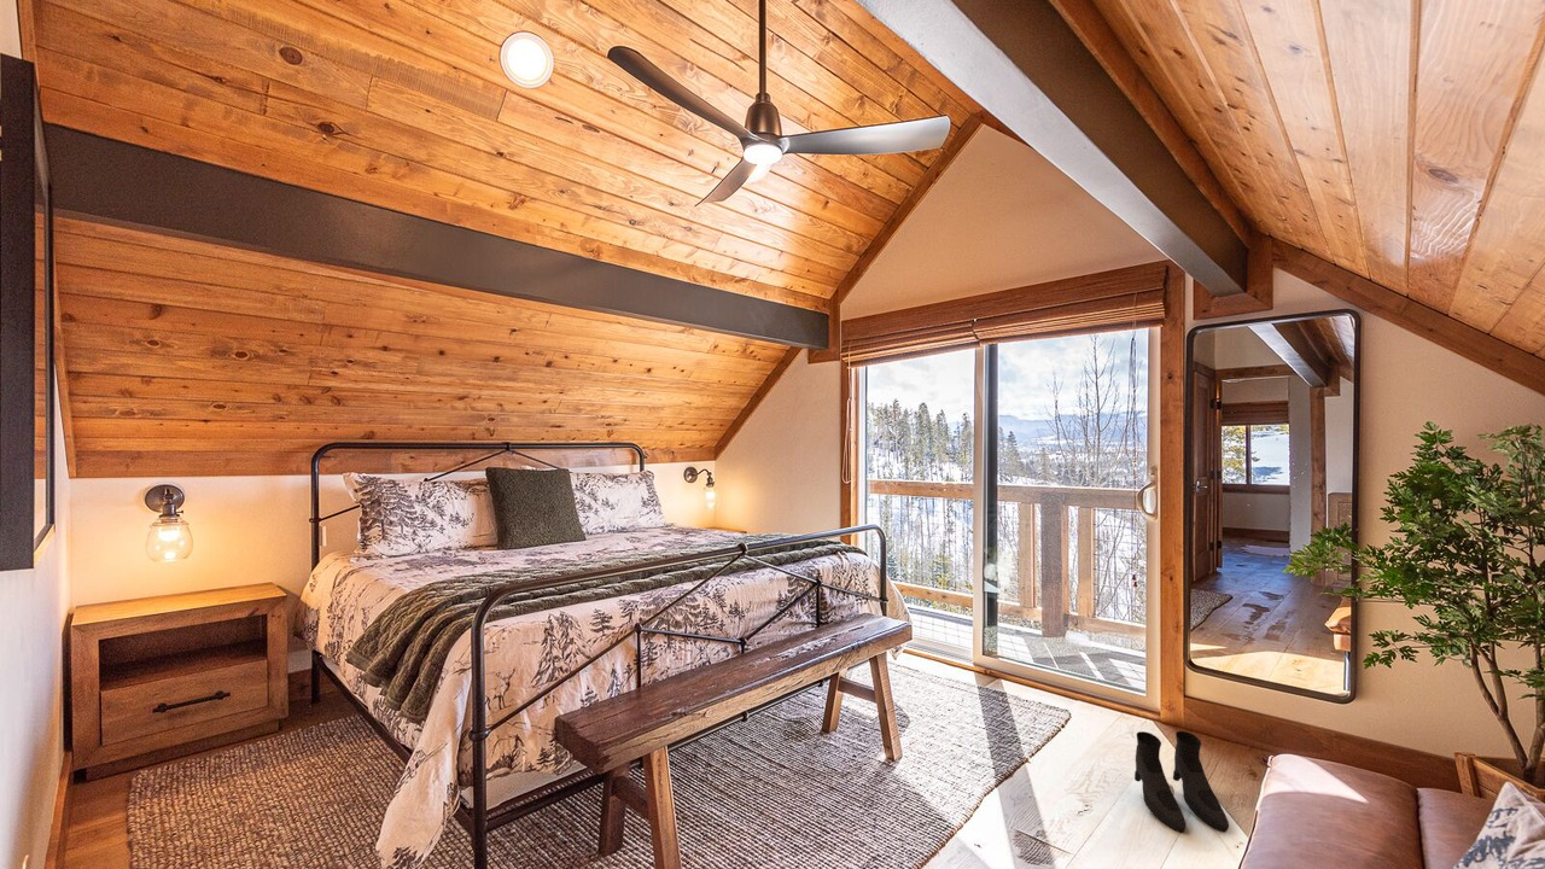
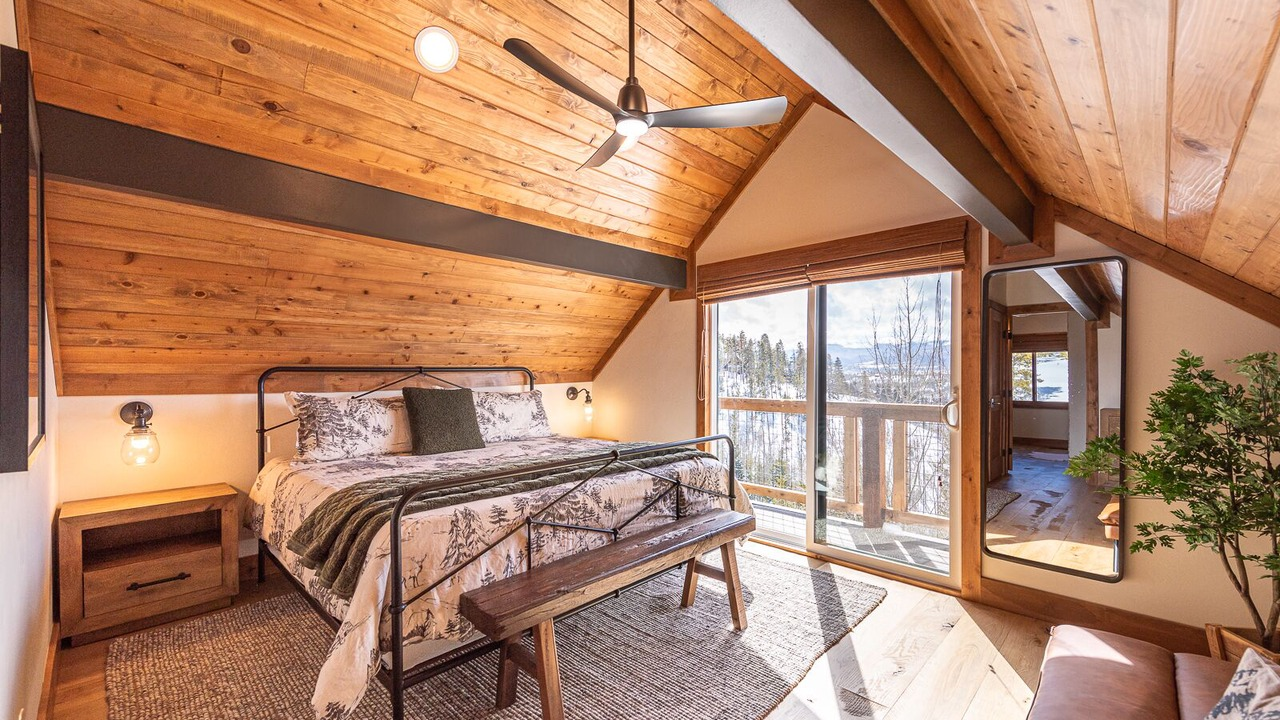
- boots [1133,730,1230,834]
